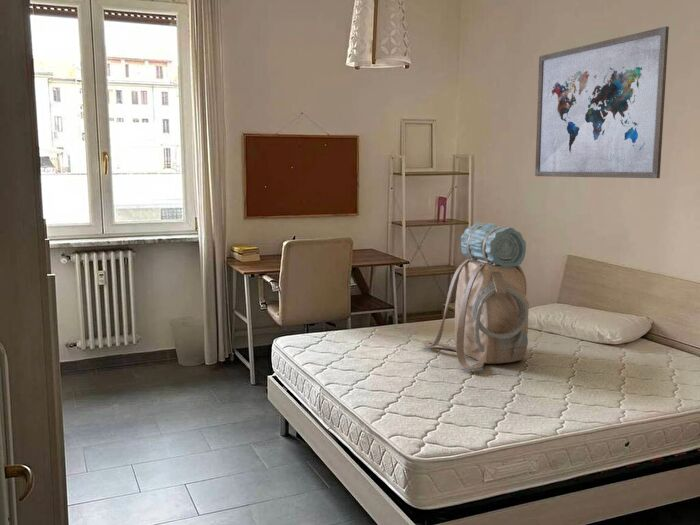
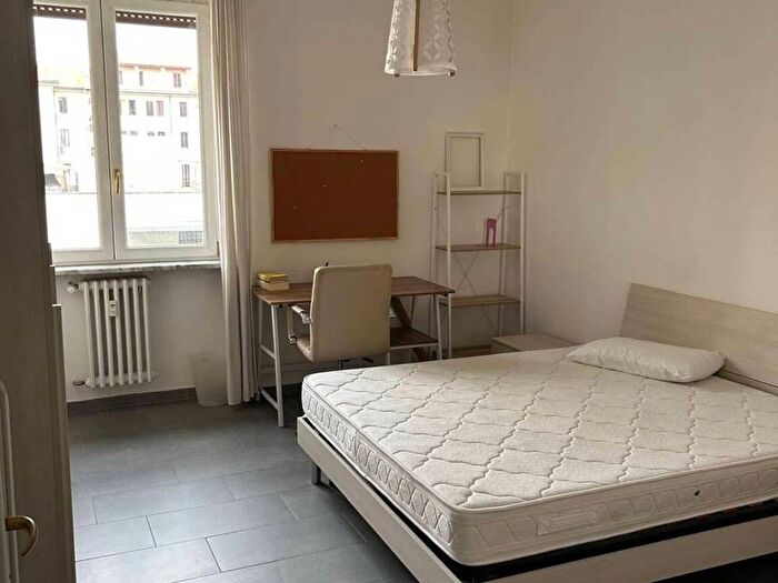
- backpack [421,221,530,371]
- wall art [534,25,670,179]
